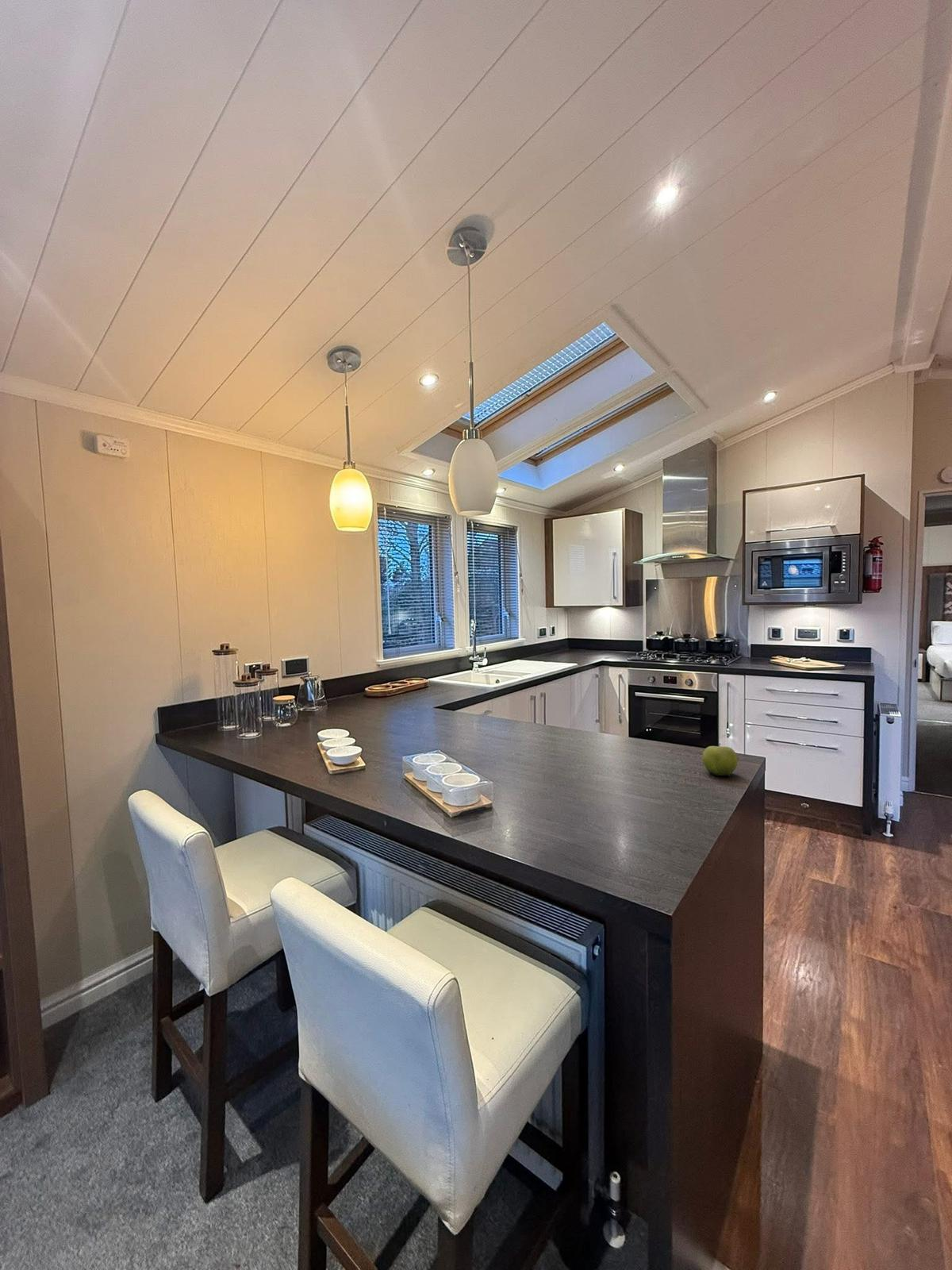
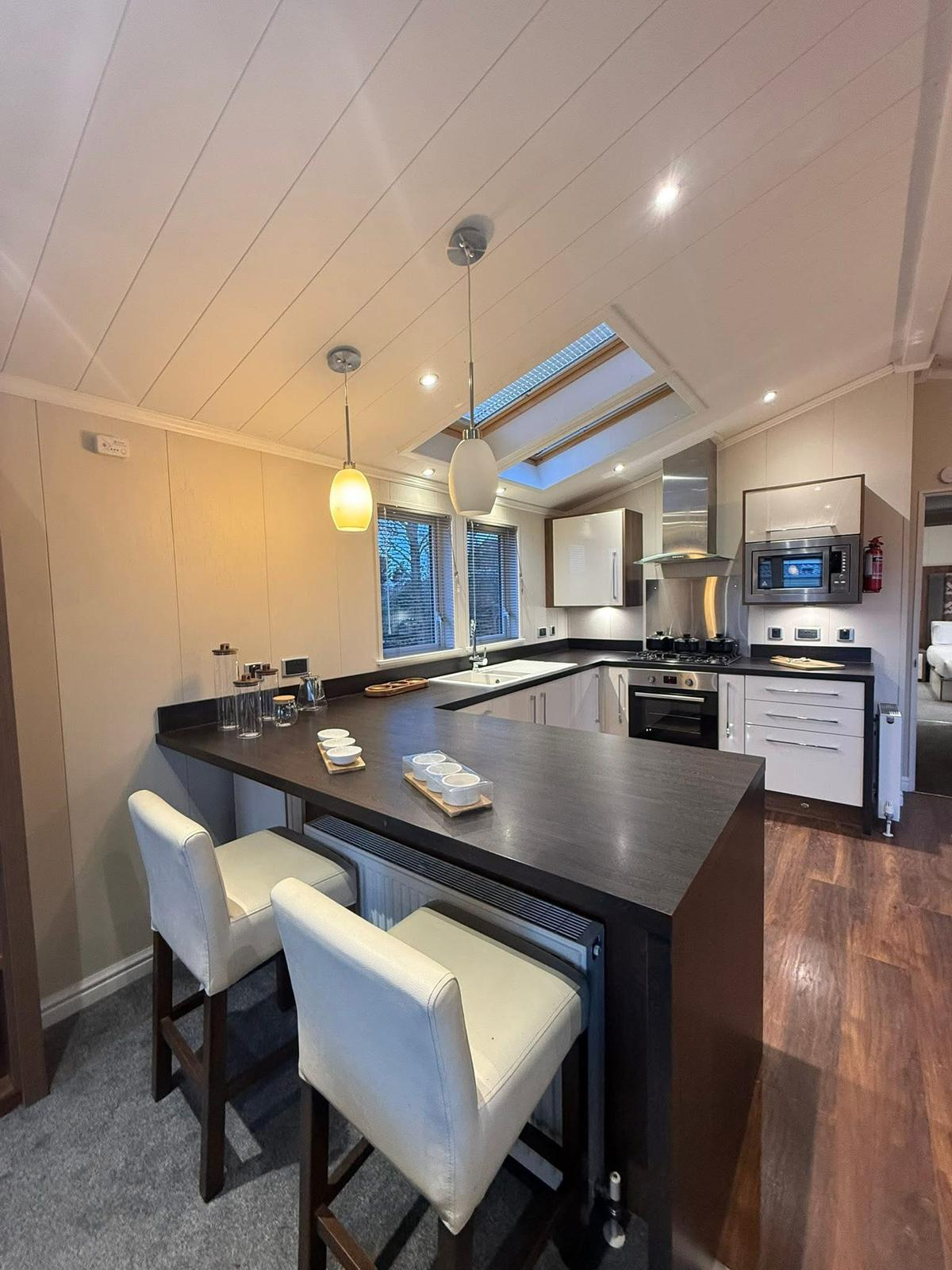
- fruit [702,742,739,777]
